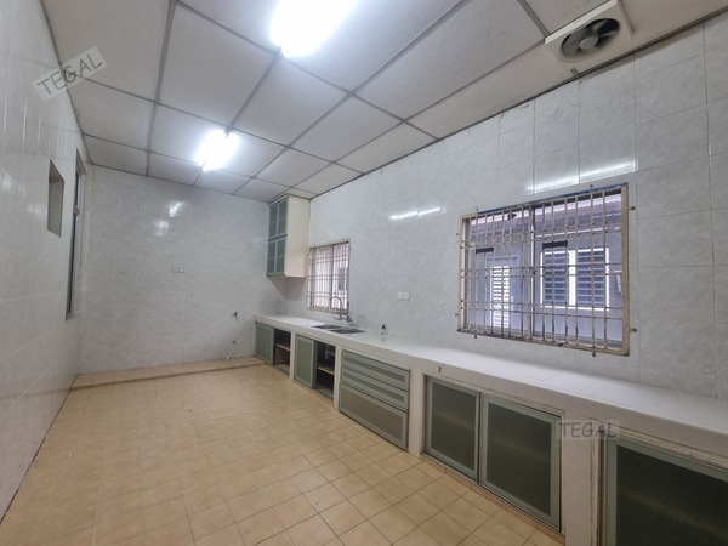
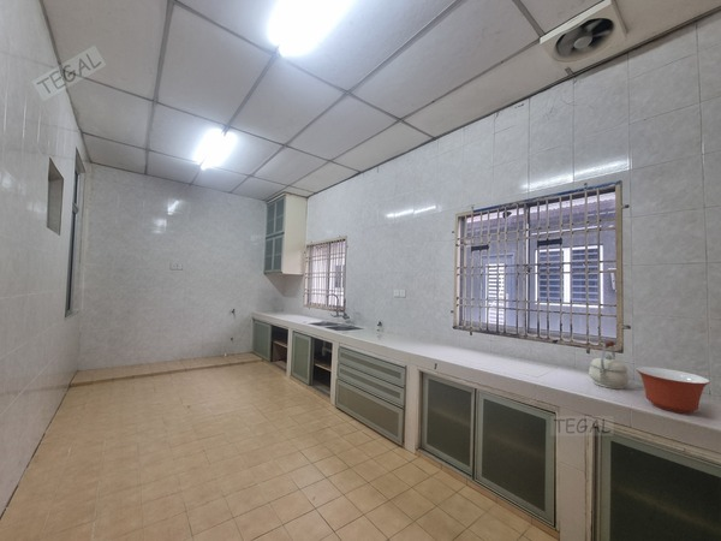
+ kettle [588,340,630,390]
+ mixing bowl [634,365,711,415]
